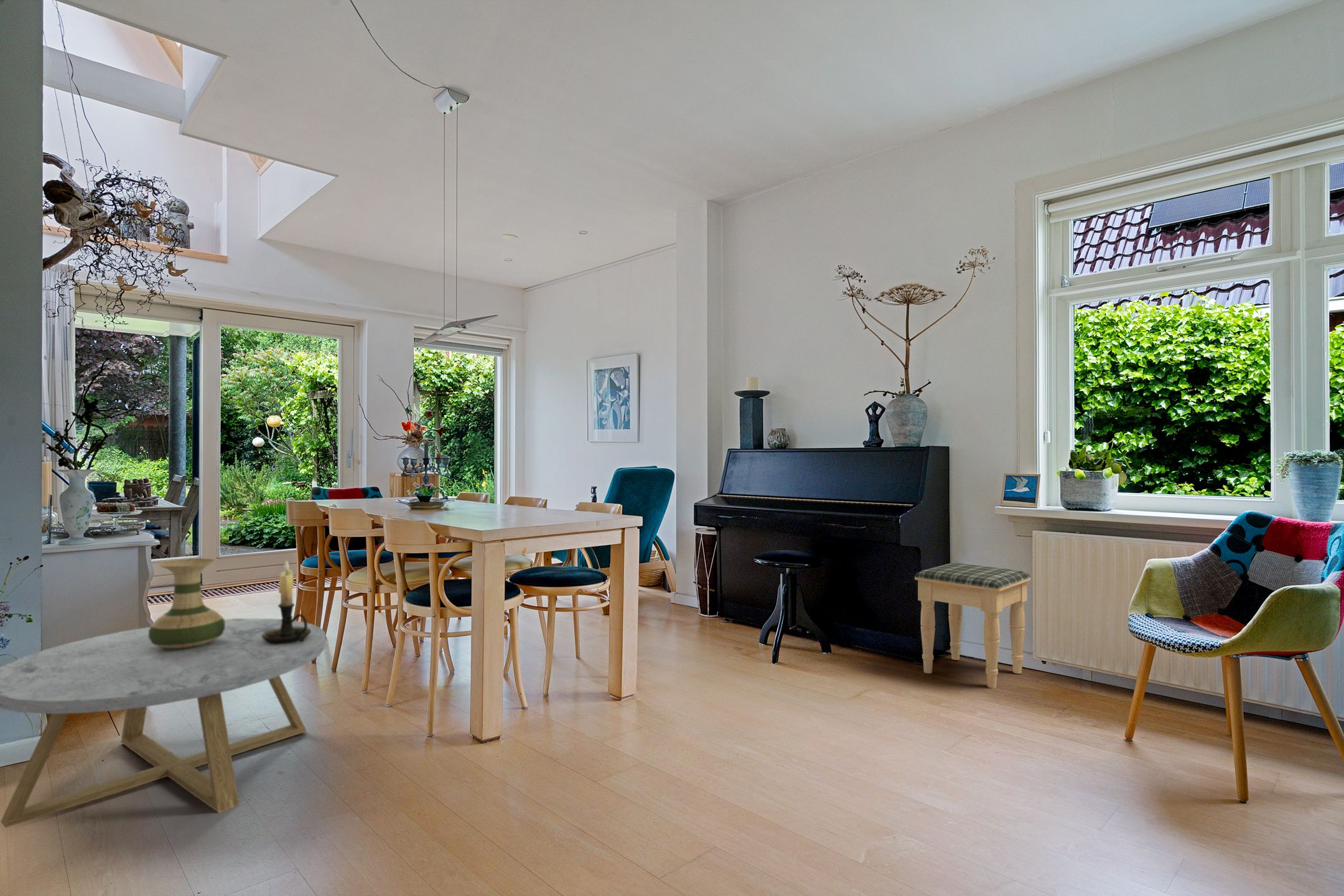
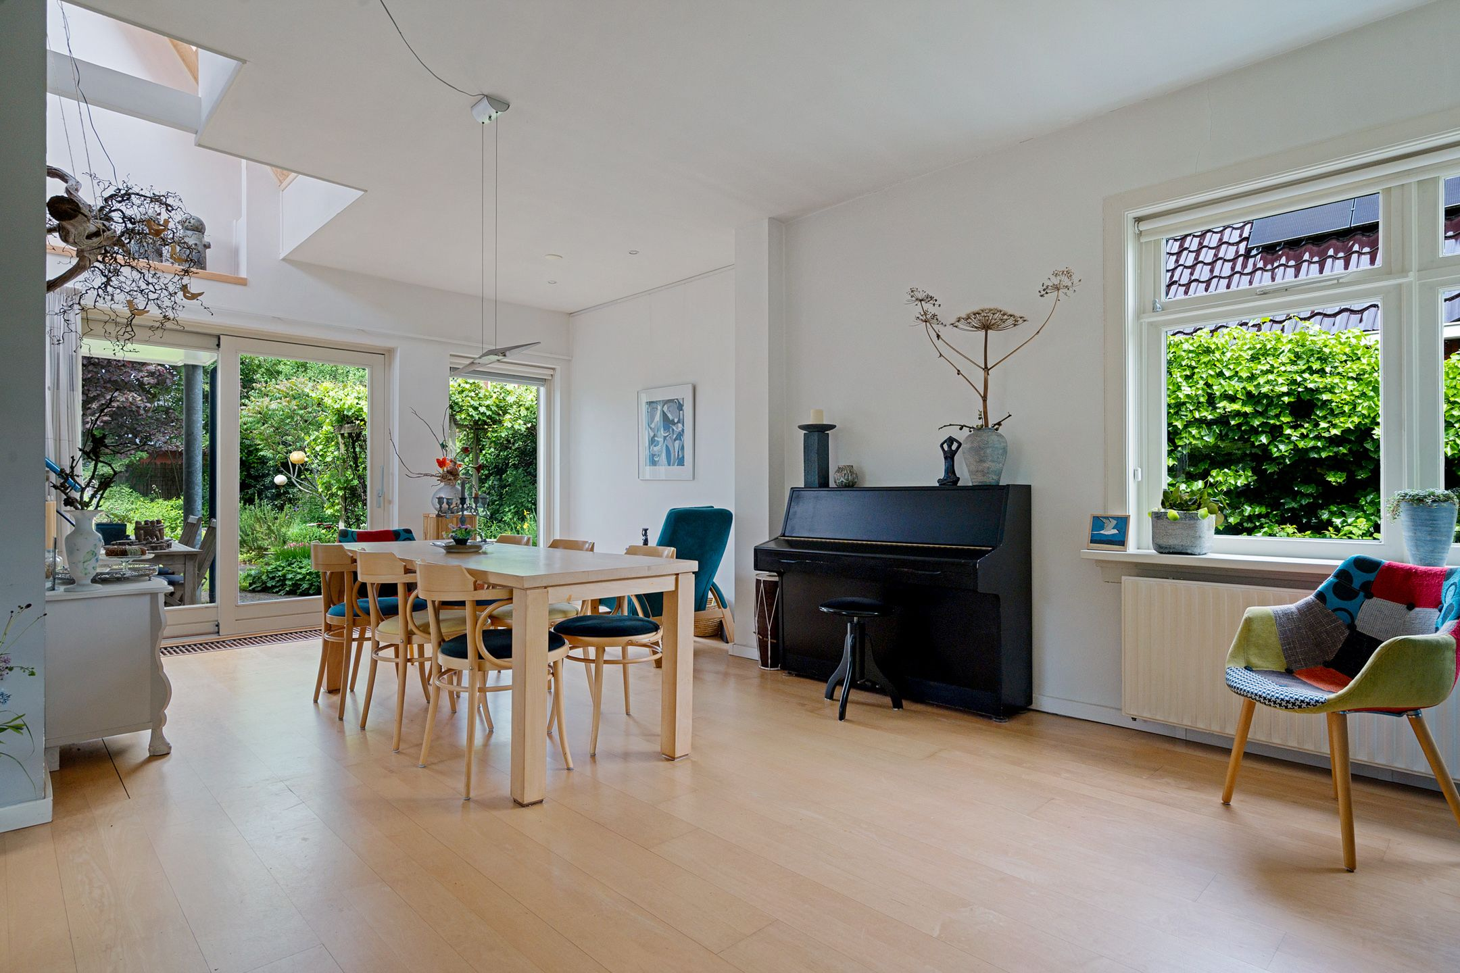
- coffee table [0,618,326,828]
- candle holder [262,559,310,644]
- footstool [914,562,1031,689]
- vase [149,558,225,649]
